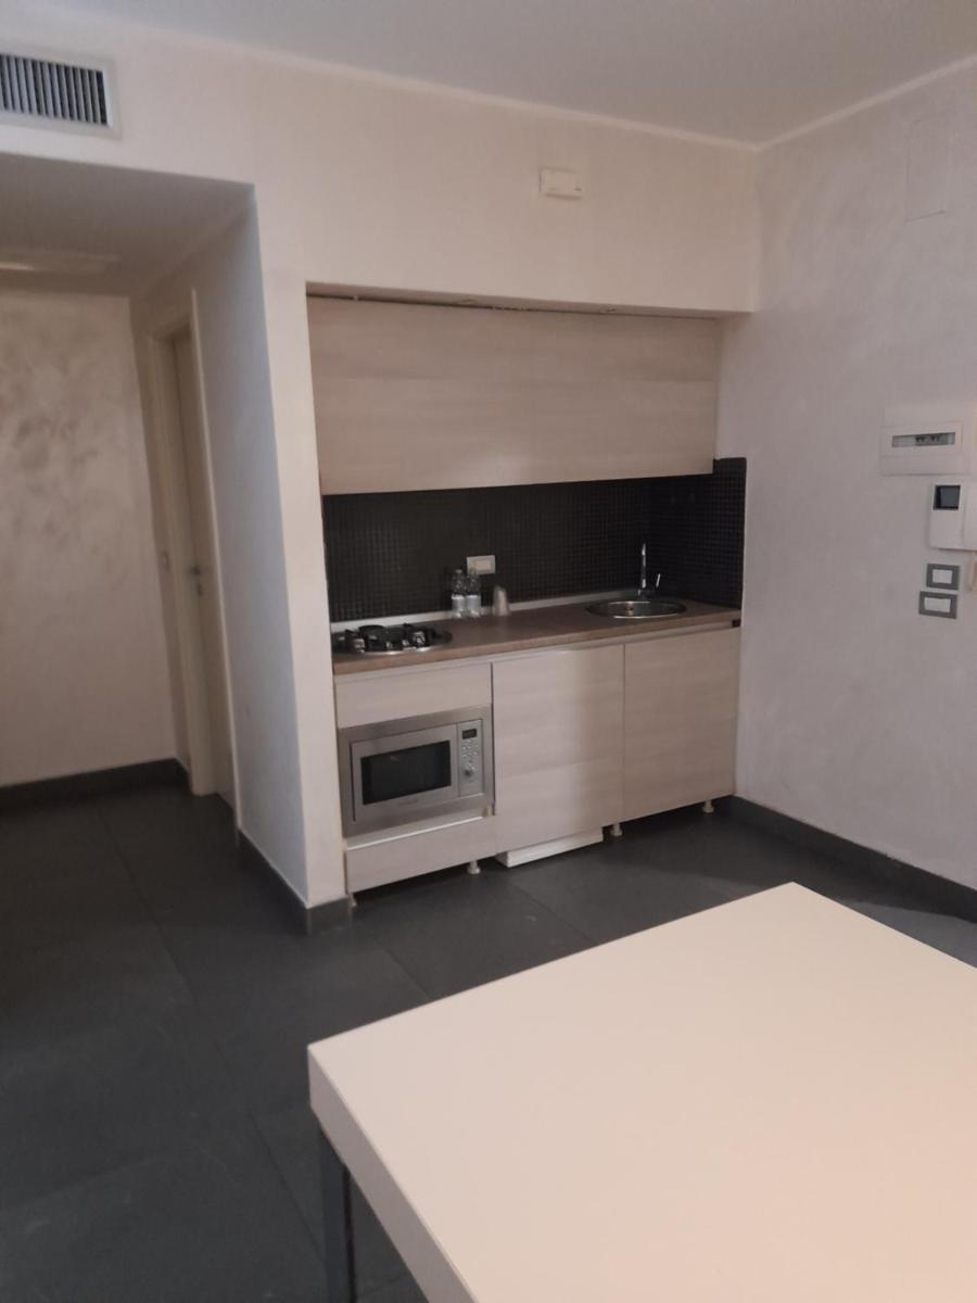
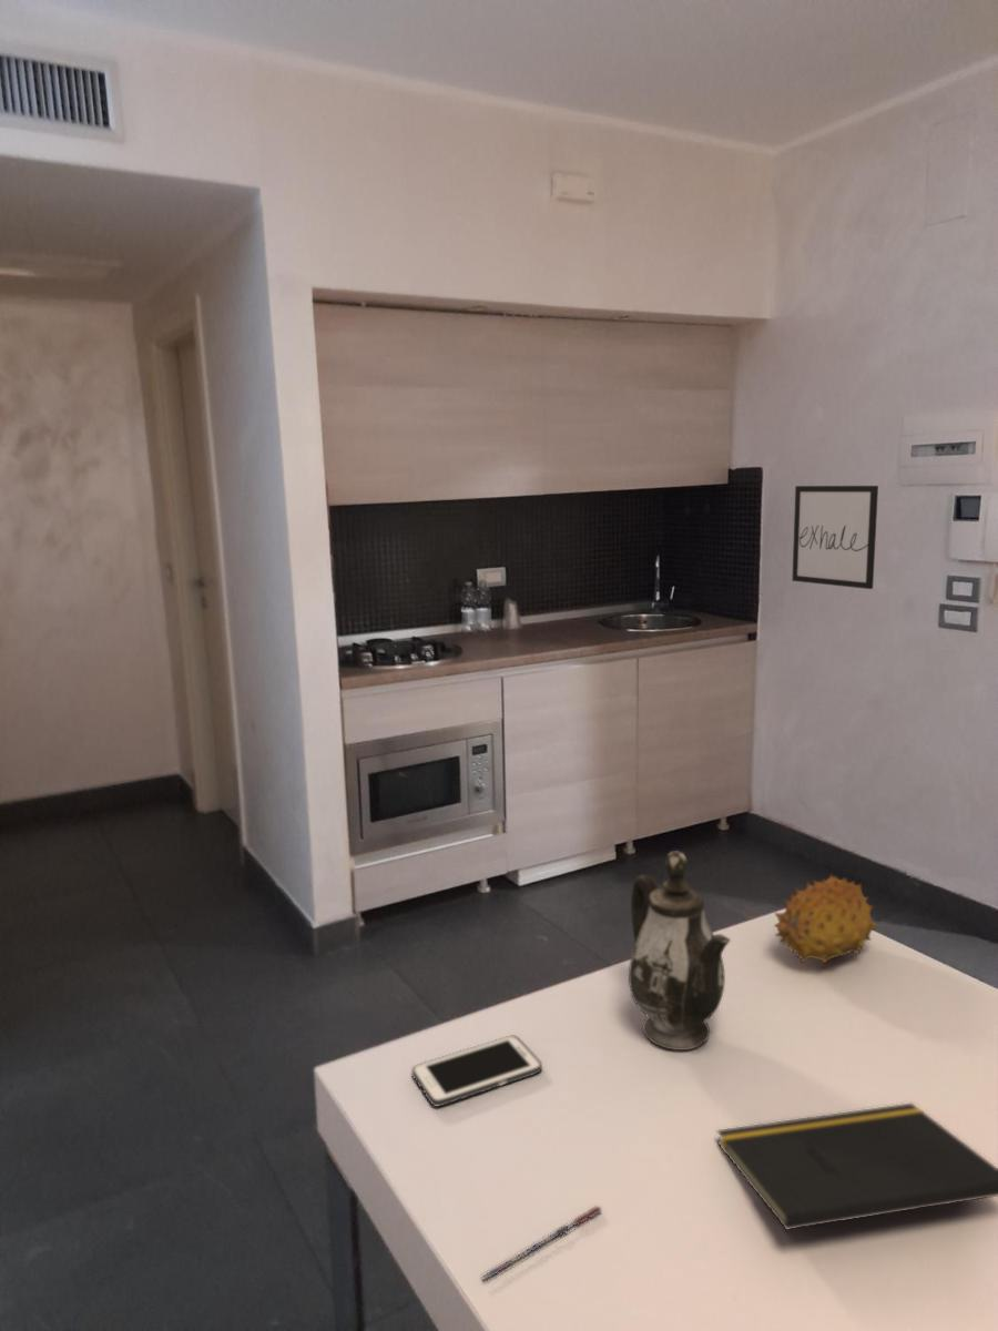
+ teapot [628,850,732,1051]
+ fruit [773,873,878,966]
+ wall art [791,485,879,590]
+ cell phone [411,1035,543,1107]
+ notepad [716,1103,998,1231]
+ pen [481,1203,603,1283]
